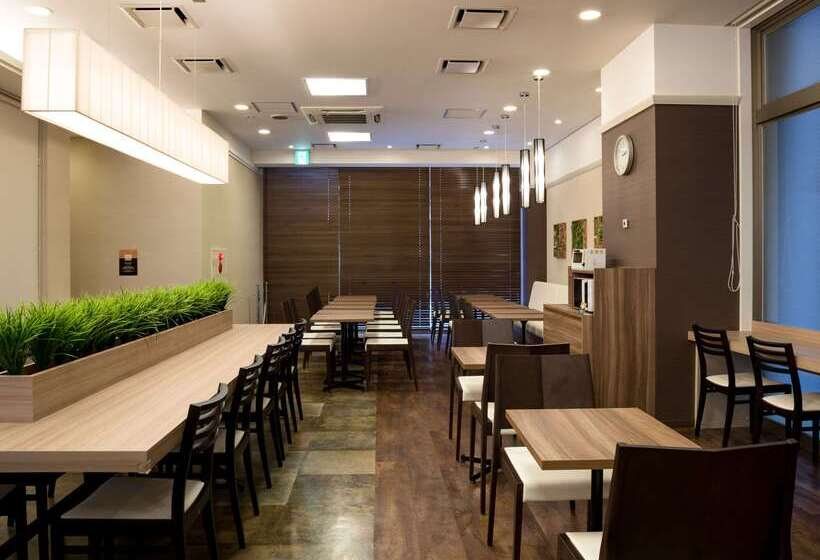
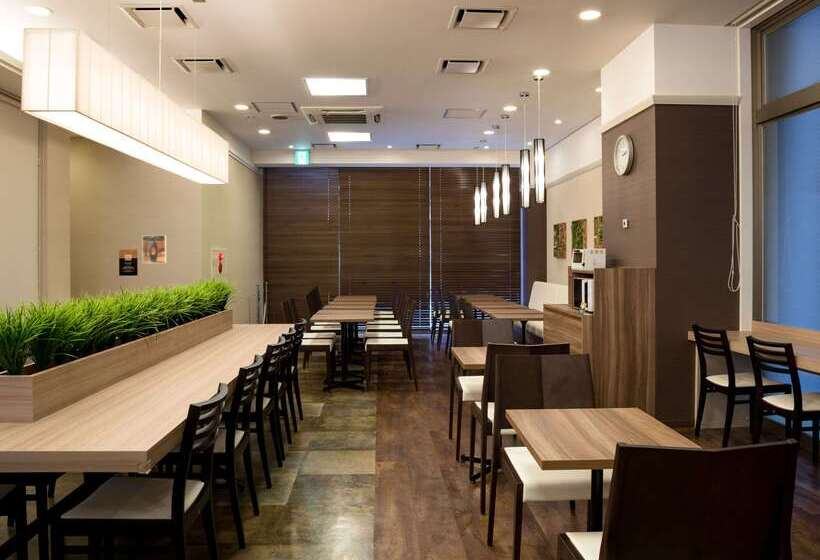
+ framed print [141,234,167,264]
